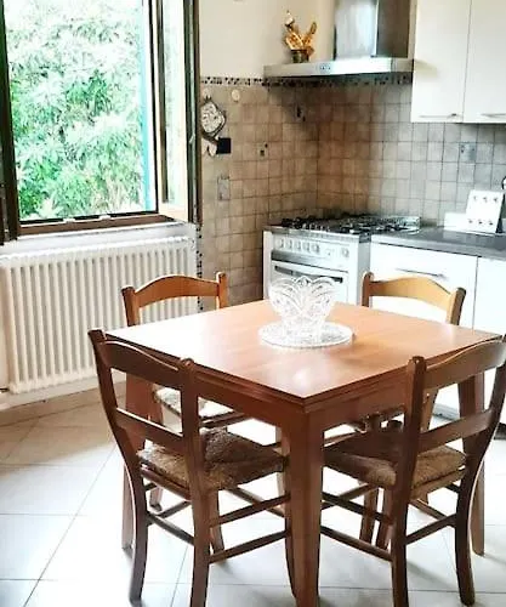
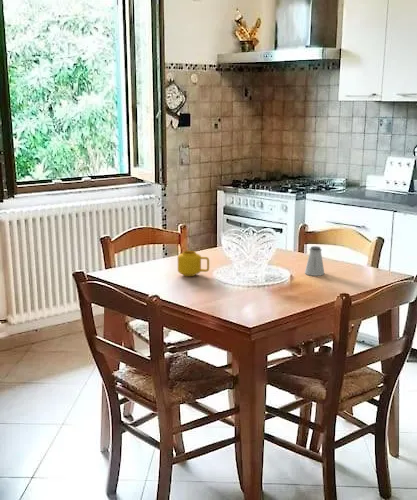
+ saltshaker [304,245,325,277]
+ mug [177,250,210,277]
